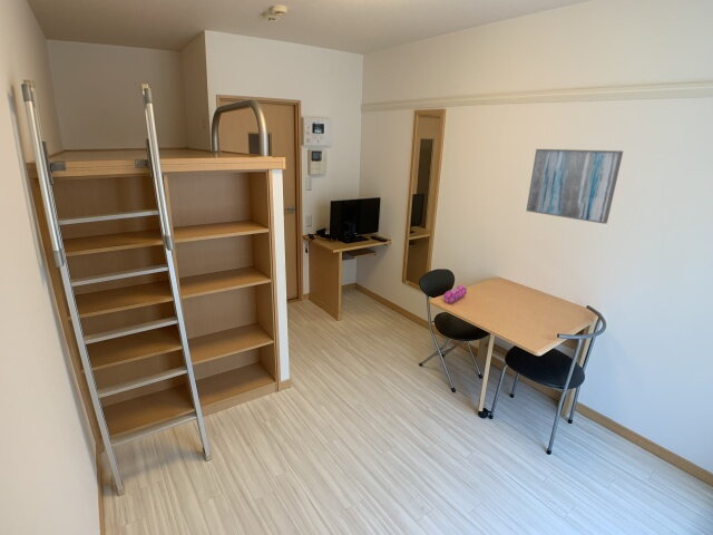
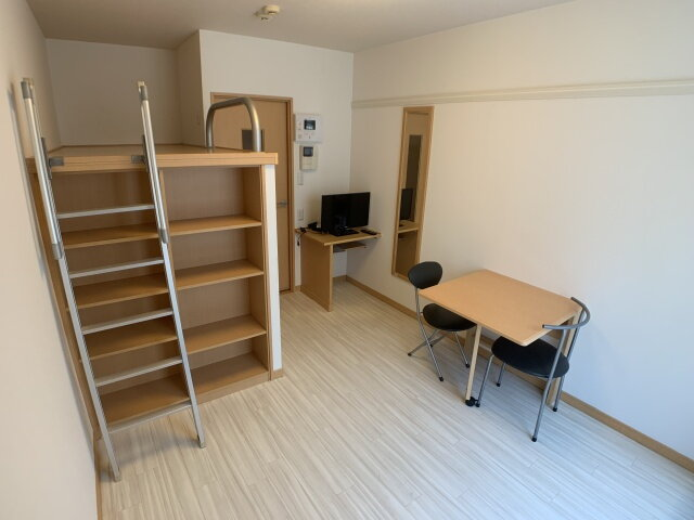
- wall art [526,148,624,225]
- pencil case [442,284,468,304]
